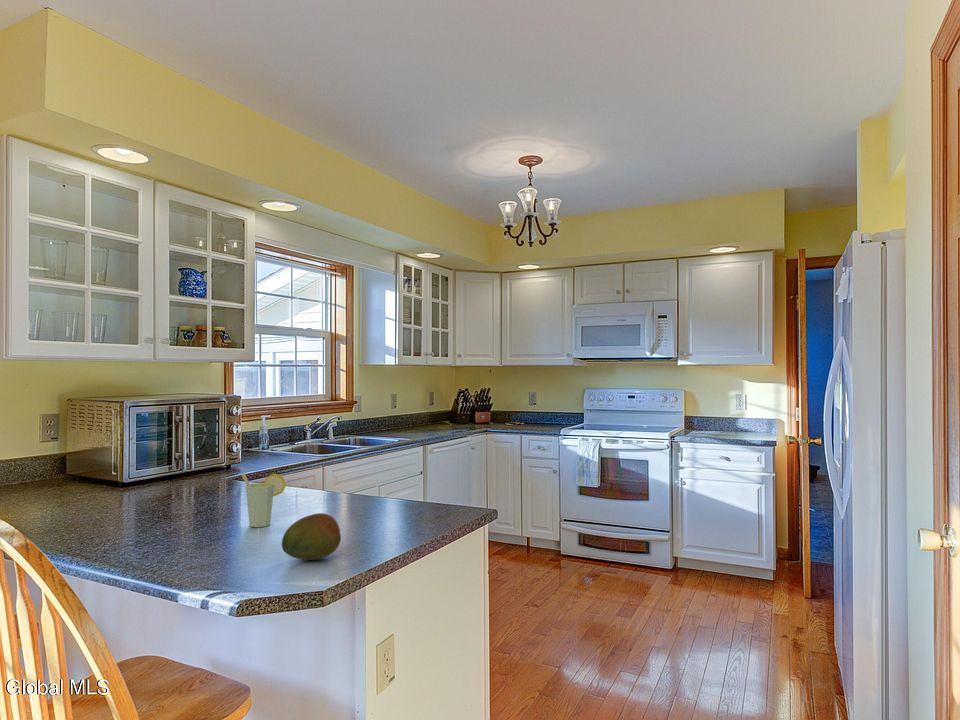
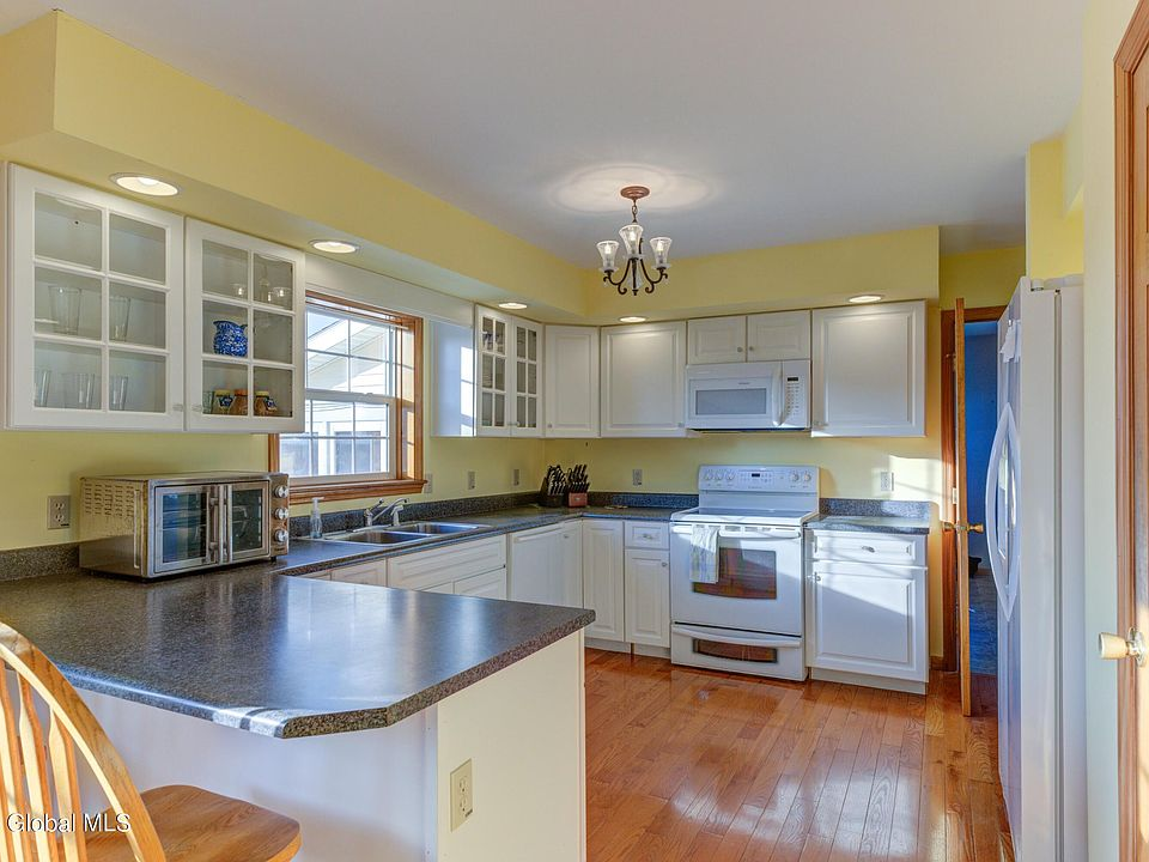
- cup [240,471,287,528]
- fruit [281,512,342,561]
